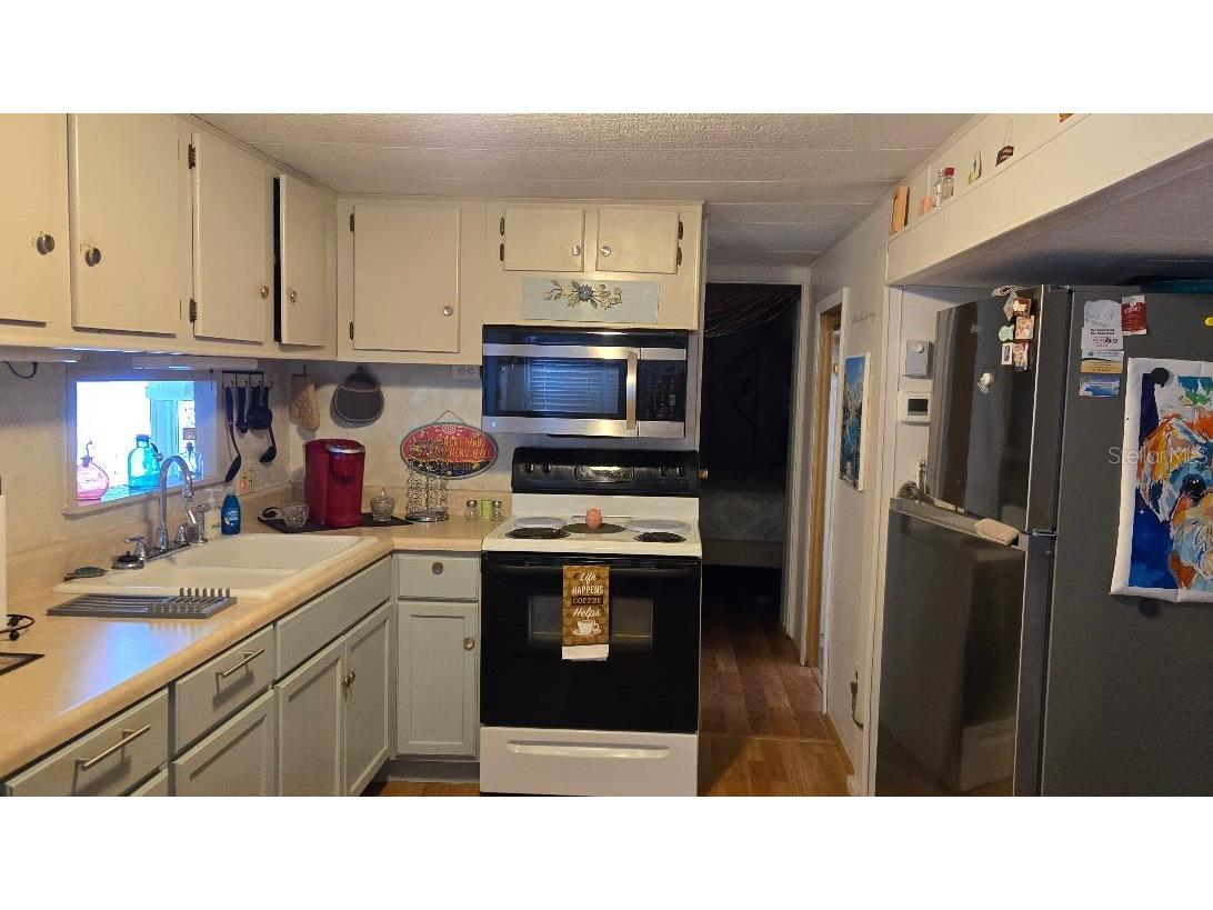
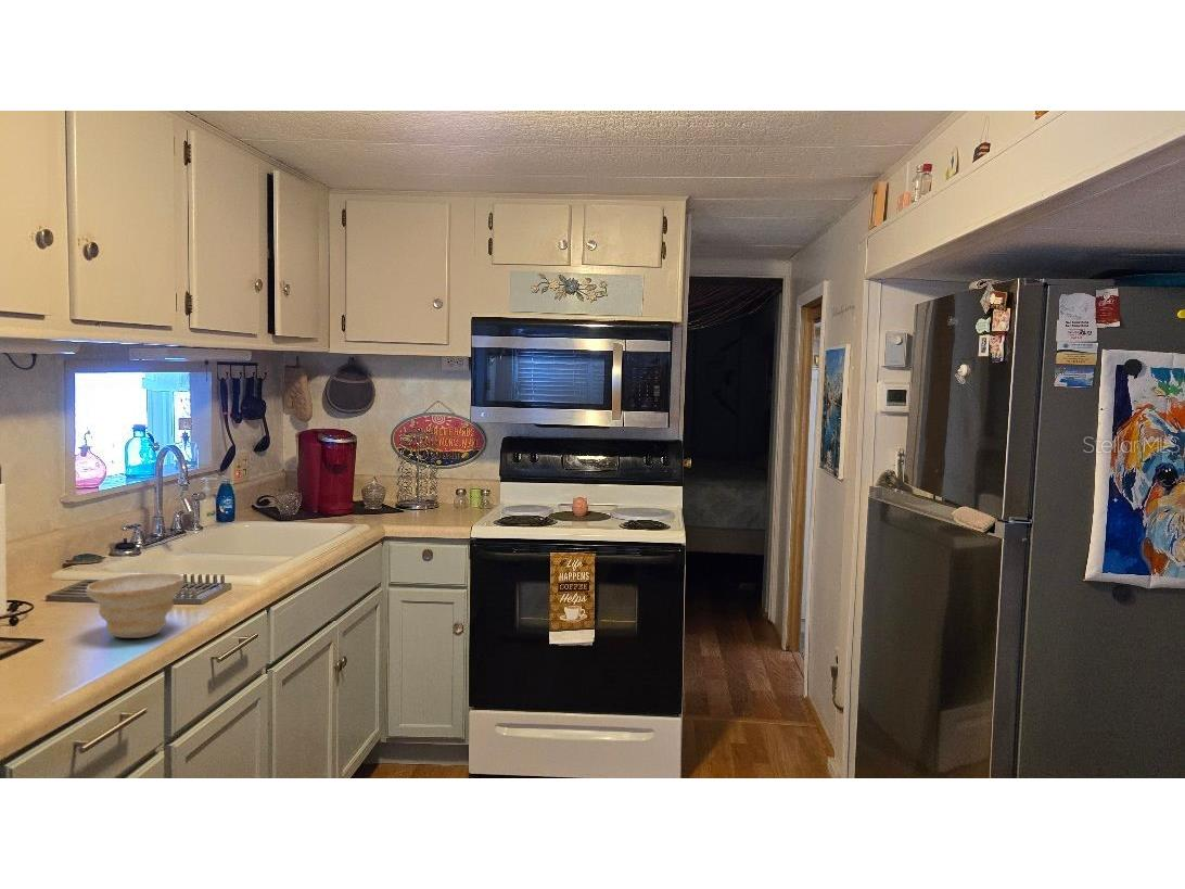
+ bowl [85,572,186,639]
